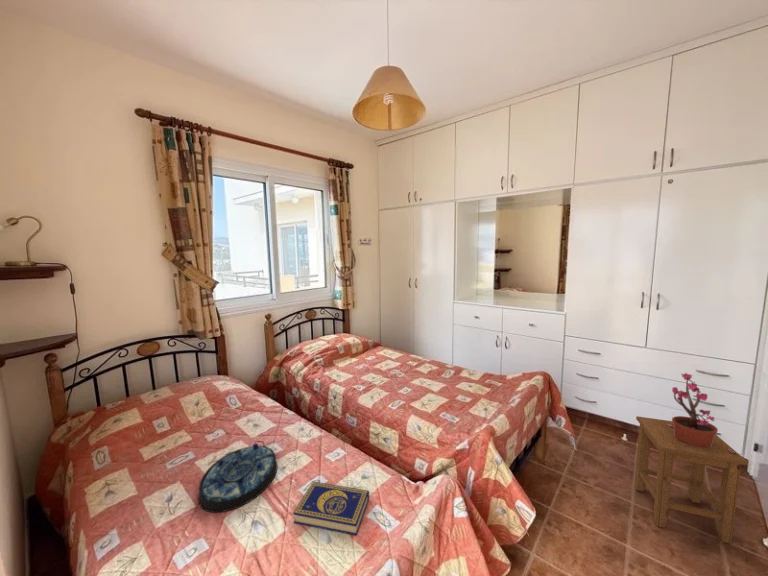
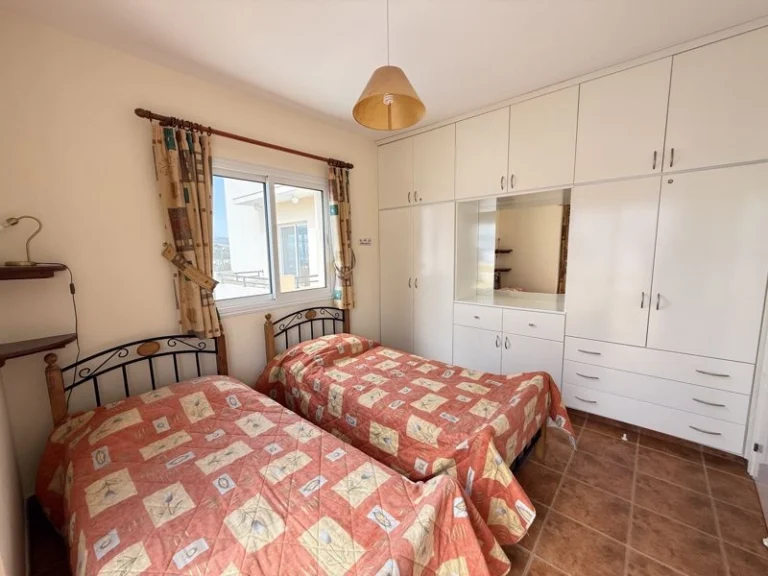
- potted plant [668,372,738,454]
- serving tray [197,440,279,514]
- stool [634,415,749,544]
- book [292,481,370,537]
